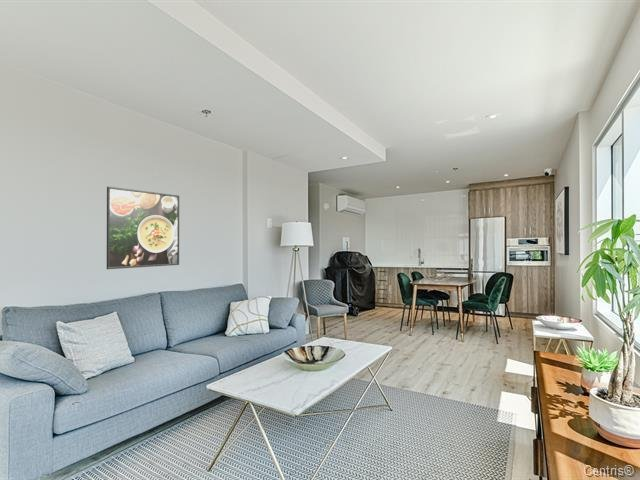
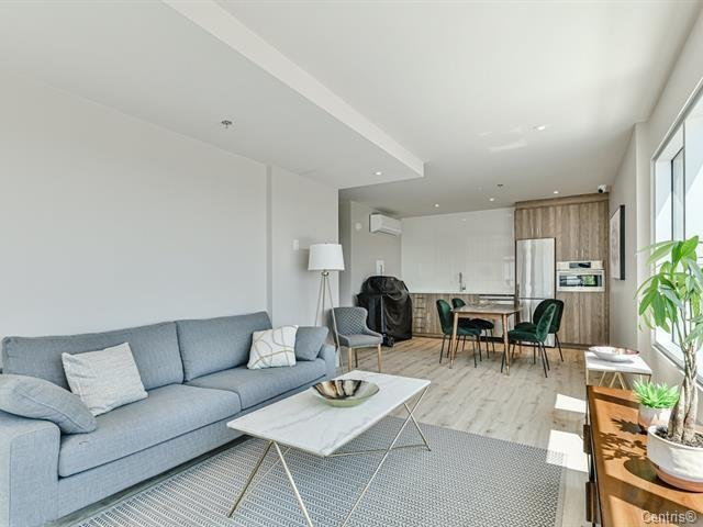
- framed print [106,186,180,270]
